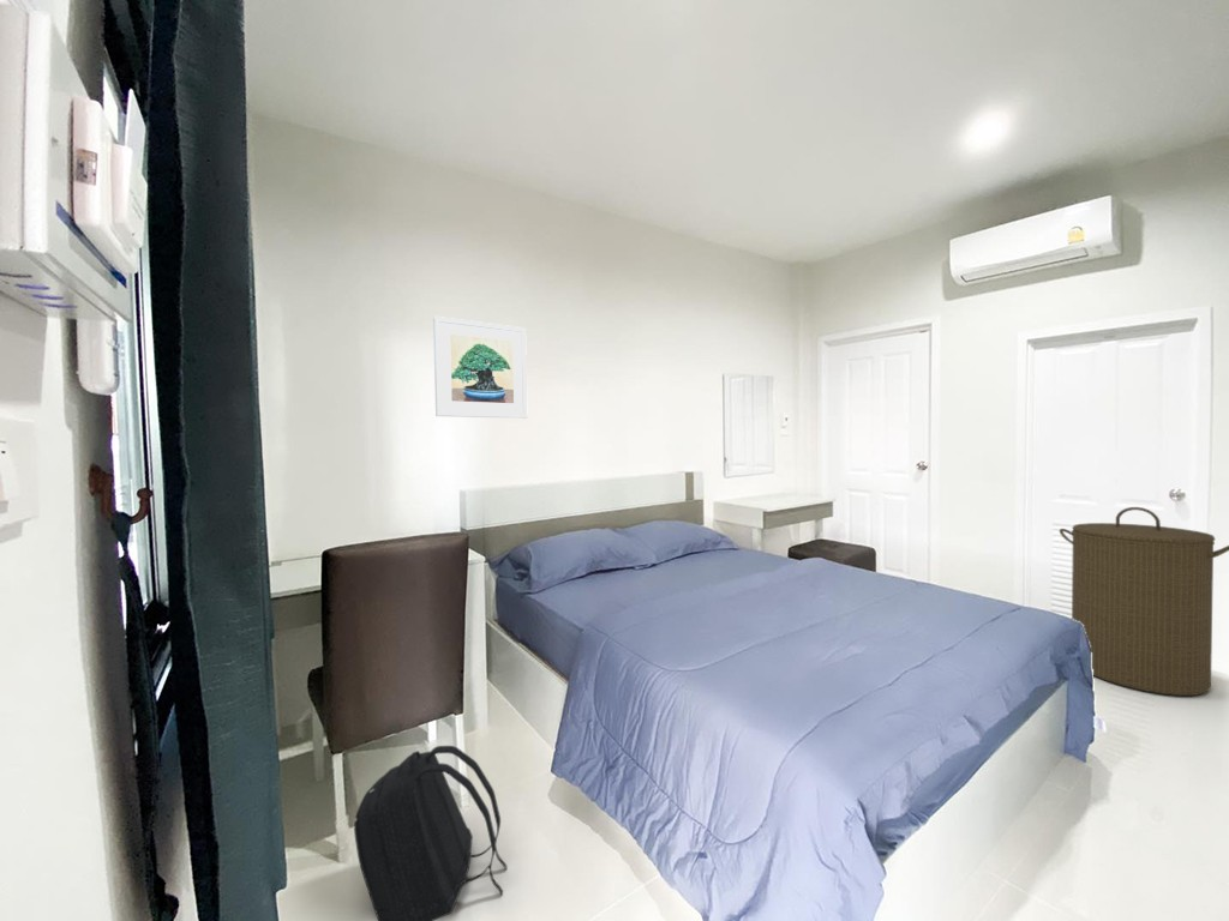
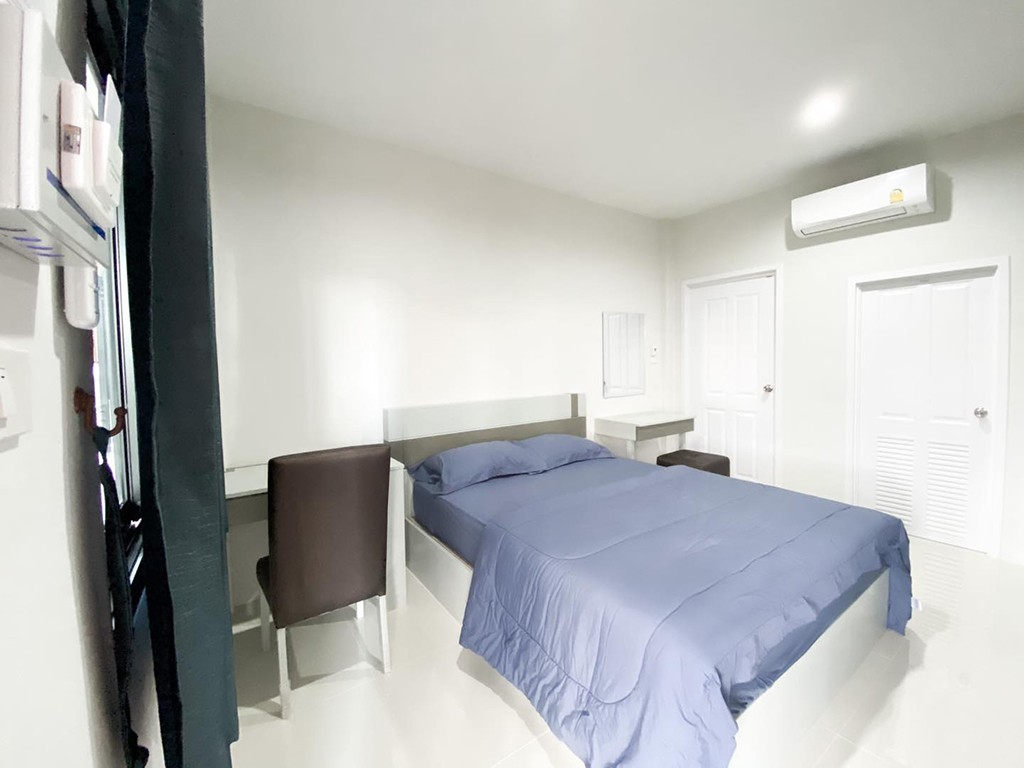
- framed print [432,315,529,420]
- backpack [353,745,508,921]
- laundry hamper [1059,506,1229,697]
